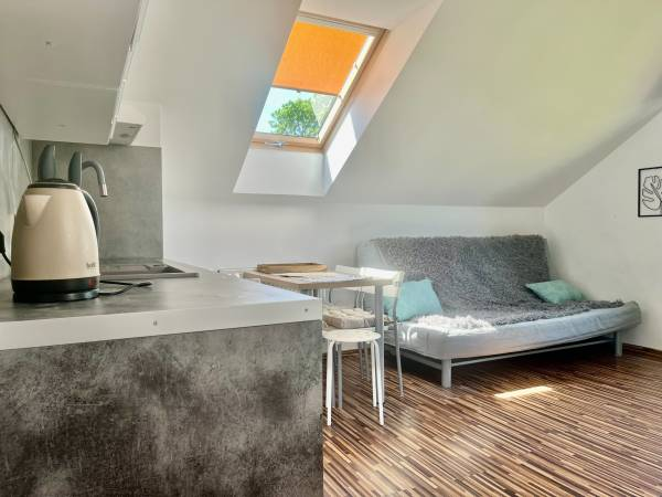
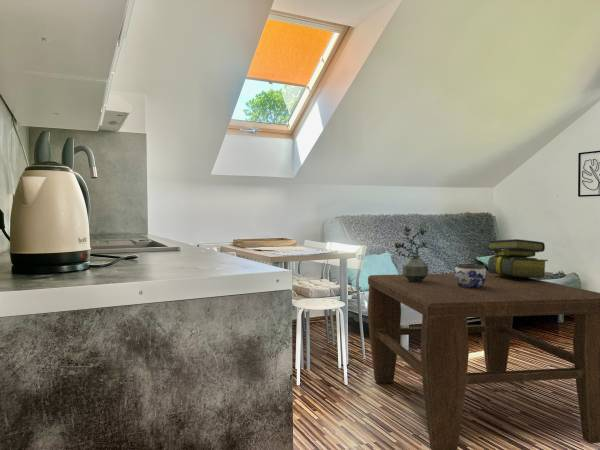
+ coffee table [367,272,600,450]
+ jar [454,263,488,288]
+ stack of books [486,238,549,280]
+ potted plant [394,226,429,282]
